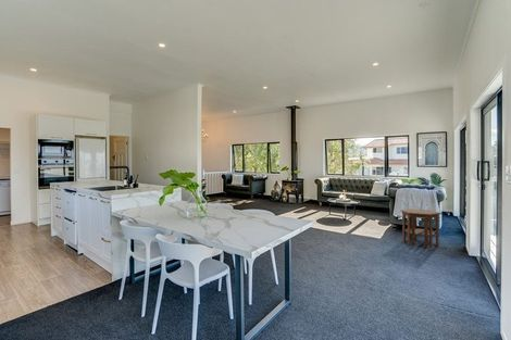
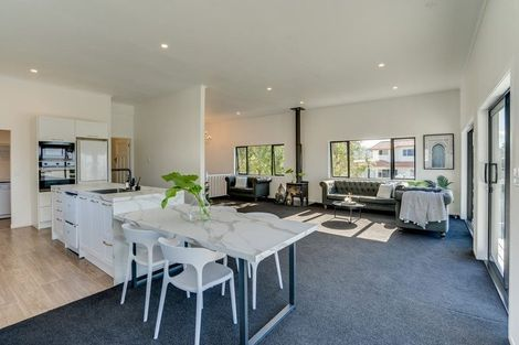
- side table [400,207,443,249]
